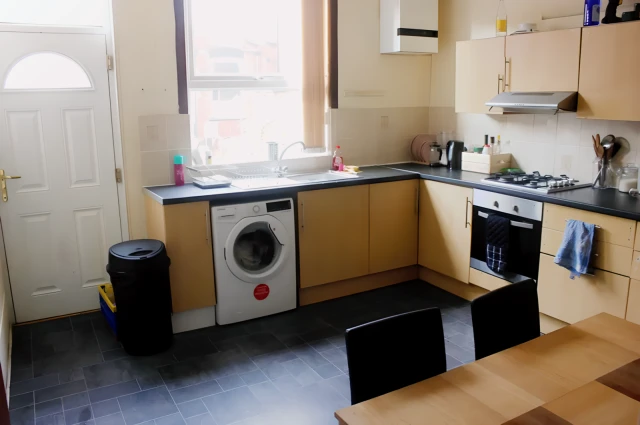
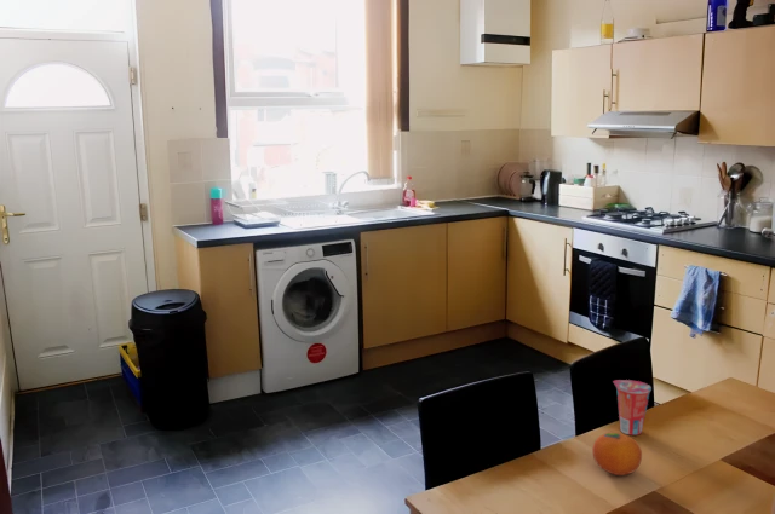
+ cup [612,379,653,437]
+ fruit [591,432,643,477]
